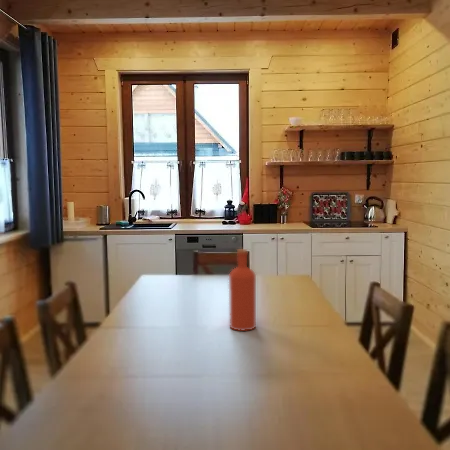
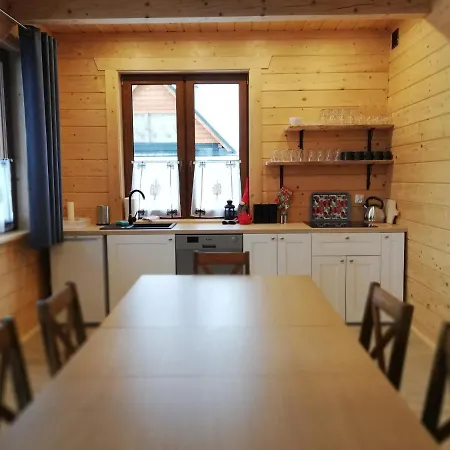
- bottle [228,248,257,332]
